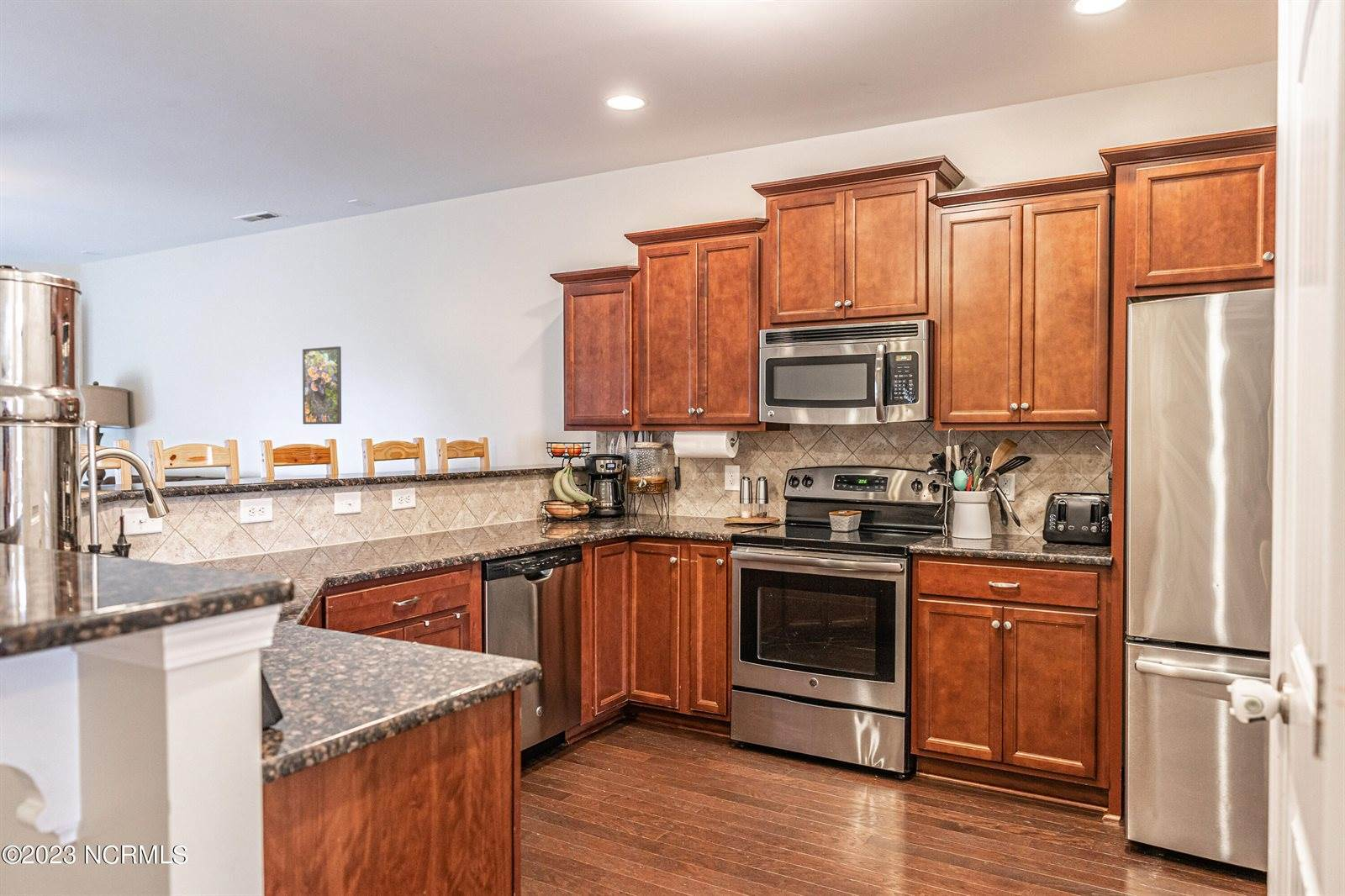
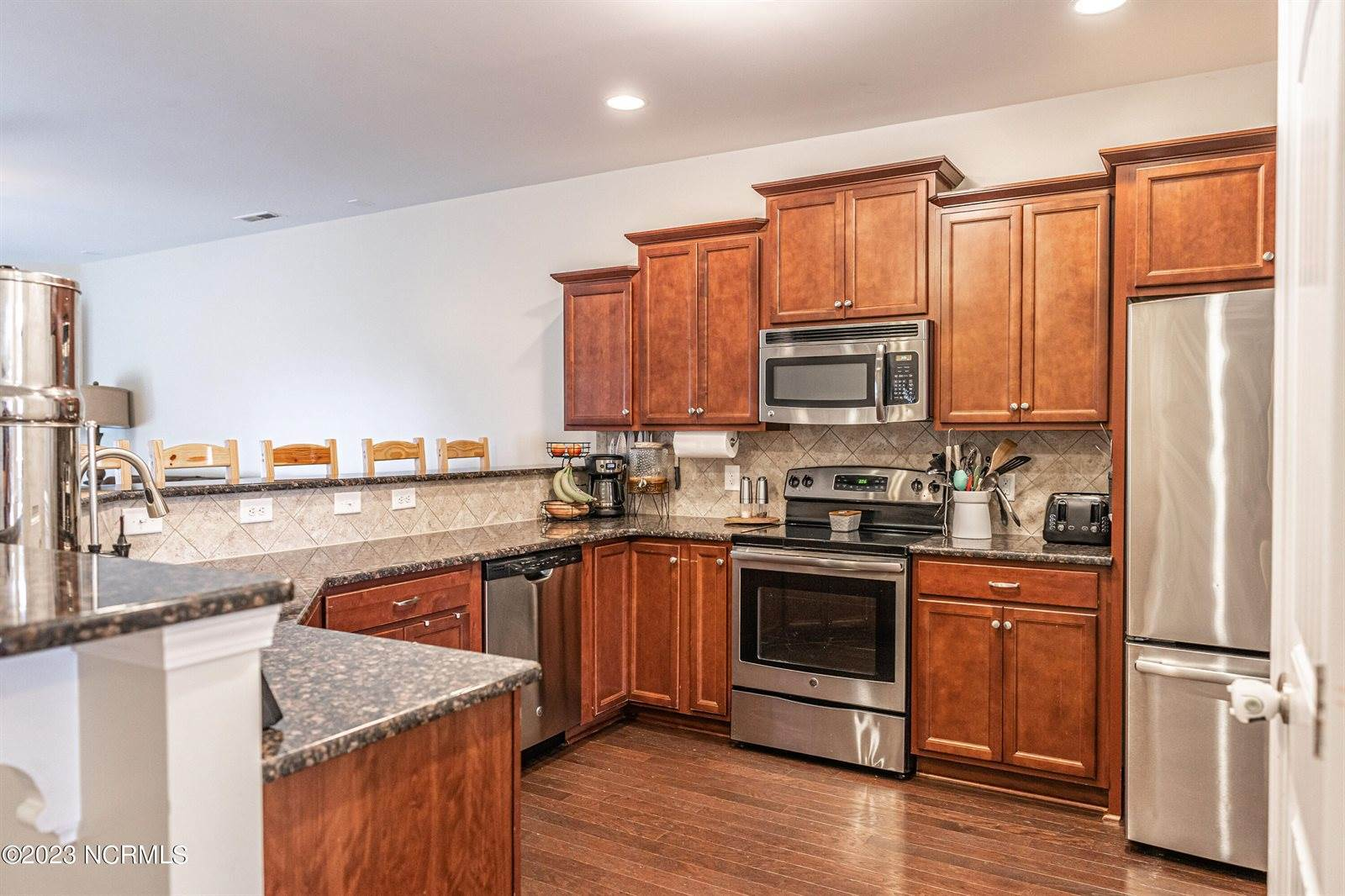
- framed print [302,345,342,425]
